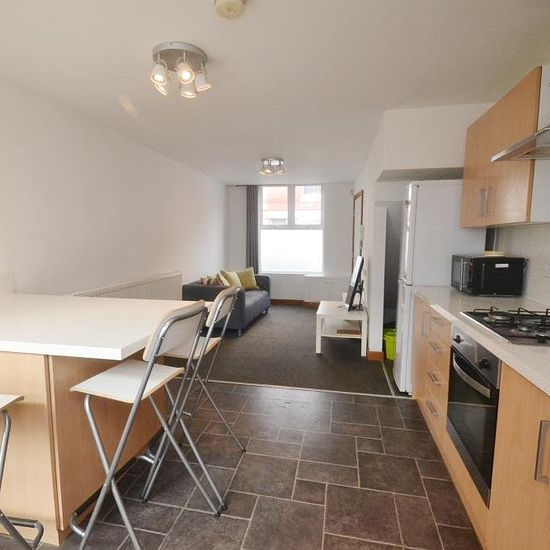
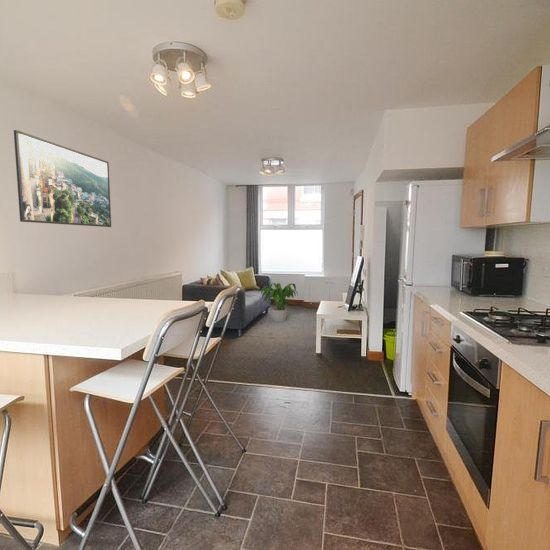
+ potted plant [260,282,299,323]
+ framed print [13,129,112,228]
